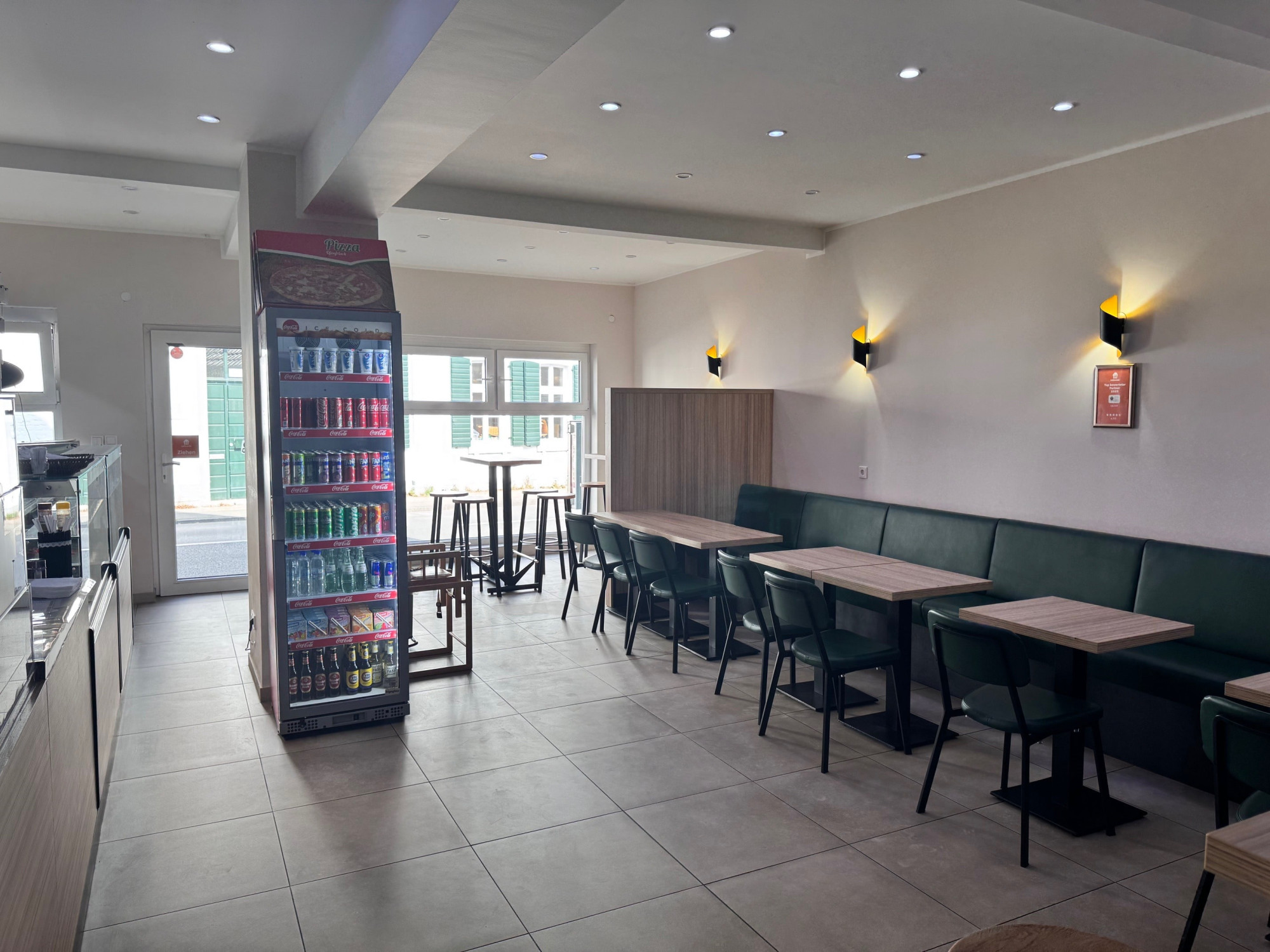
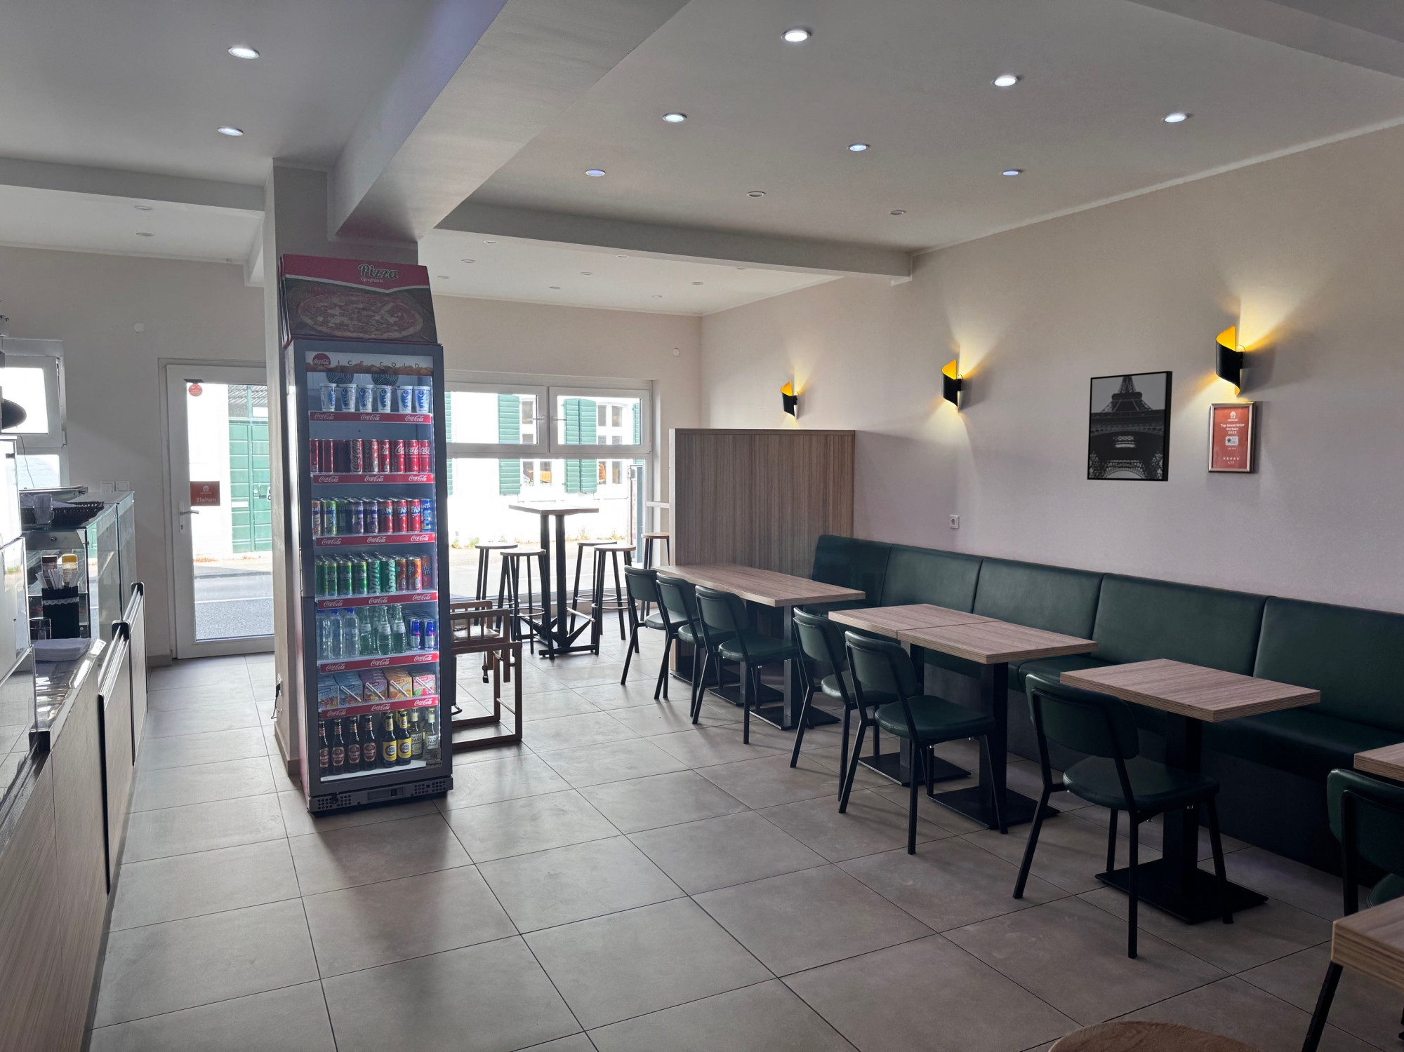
+ wall art [1087,370,1173,483]
